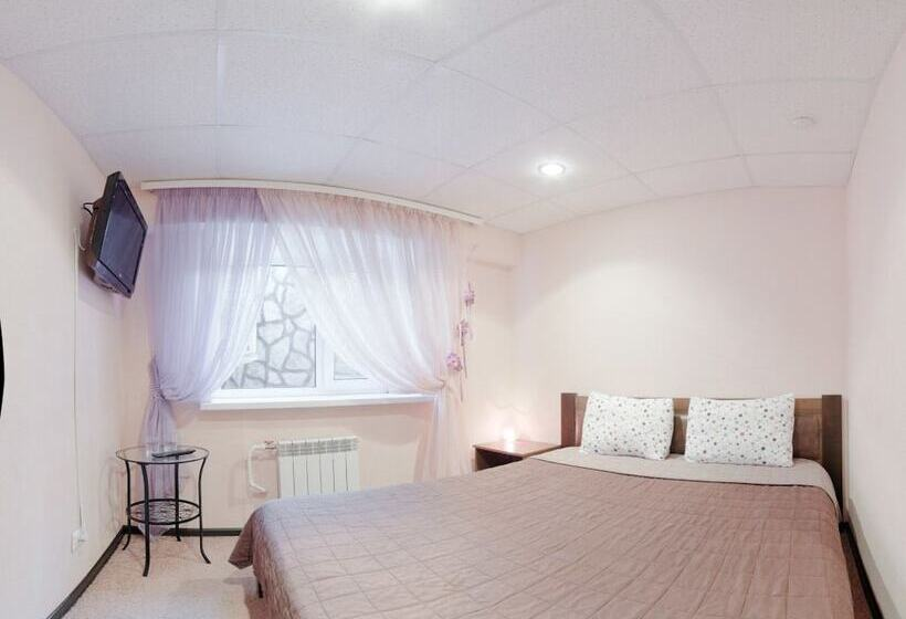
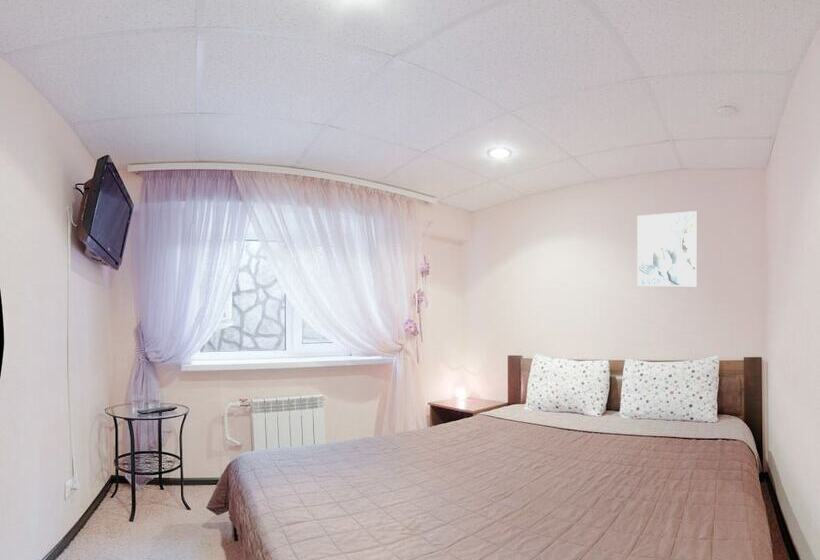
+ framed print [636,210,698,287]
